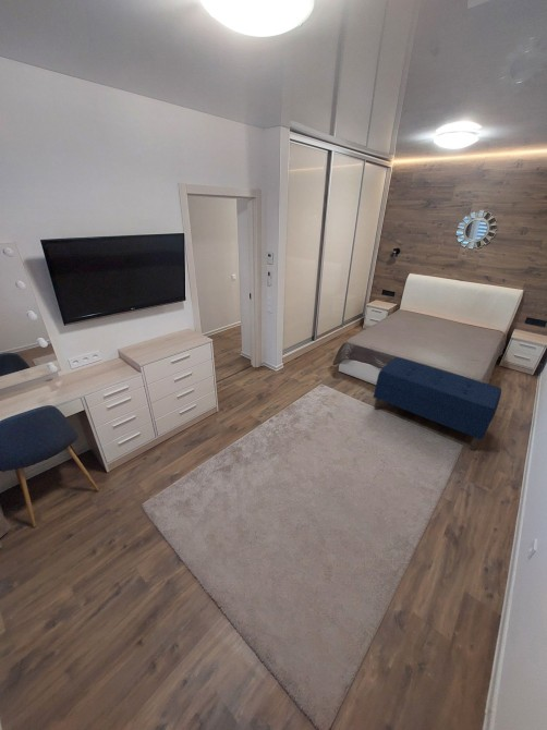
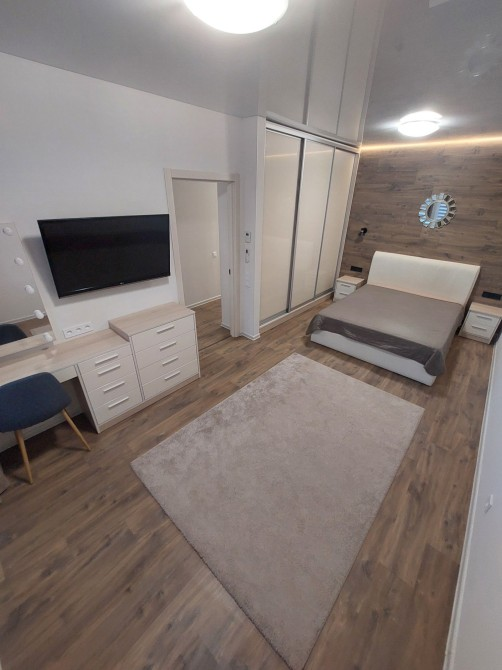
- bench [373,356,502,451]
